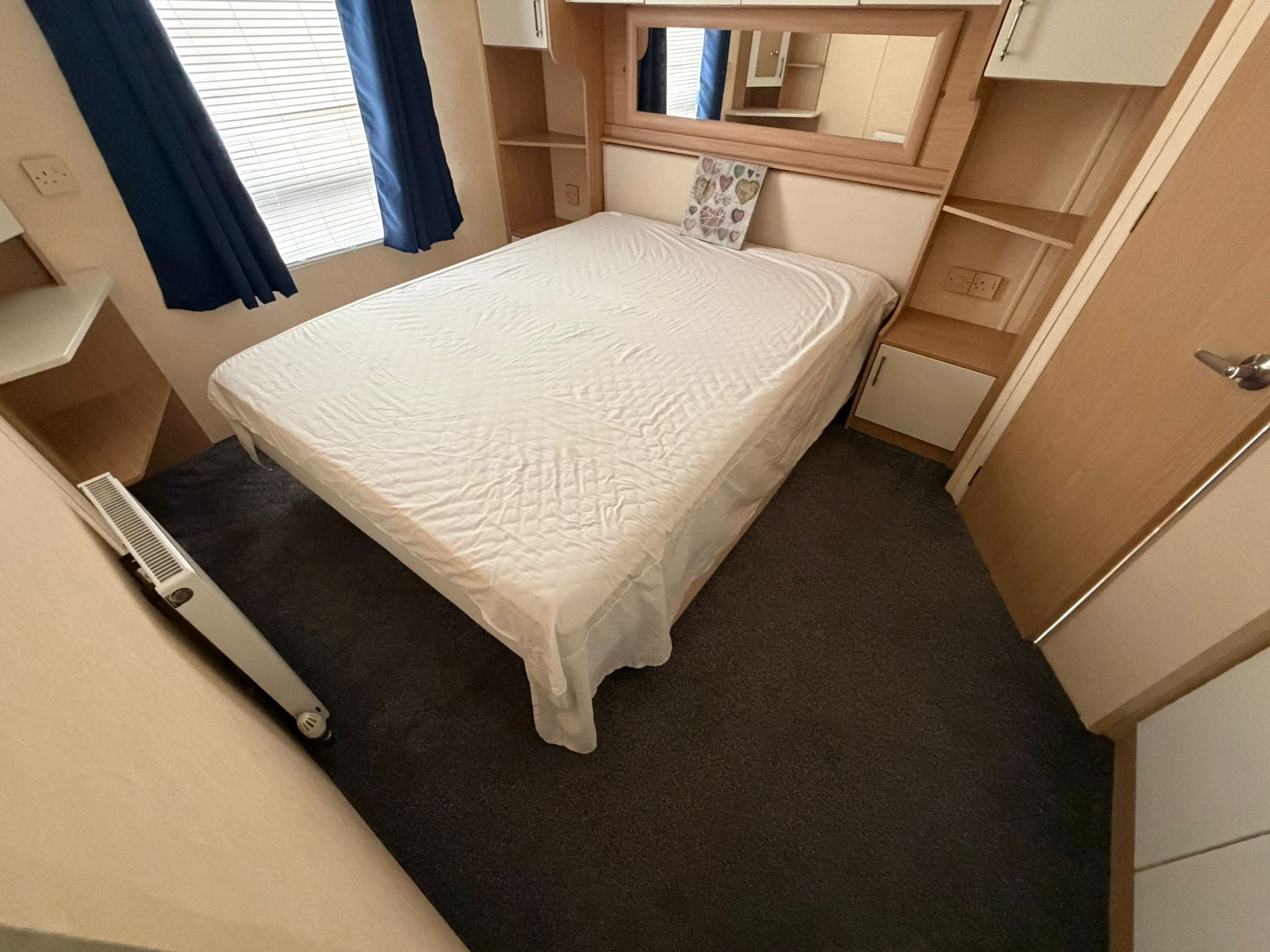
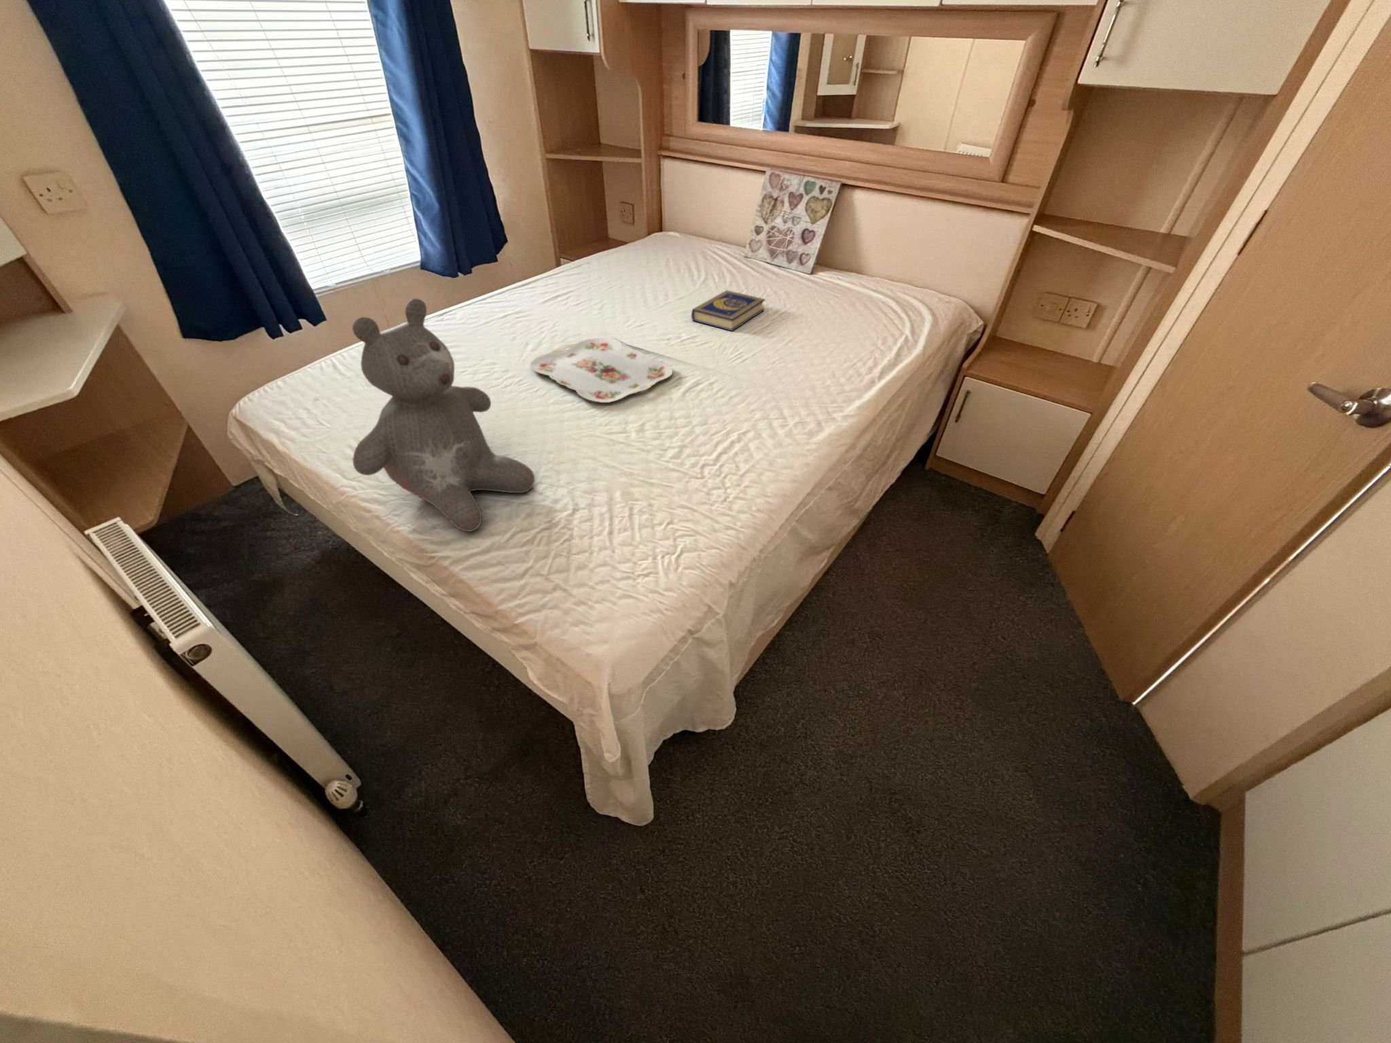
+ book [691,289,766,332]
+ serving tray [530,337,674,403]
+ teddy bear [352,298,536,532]
